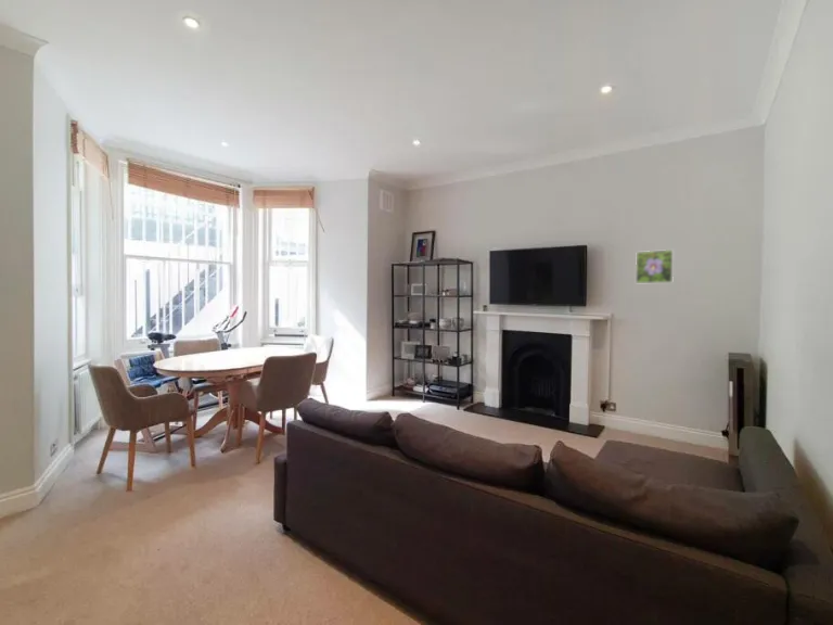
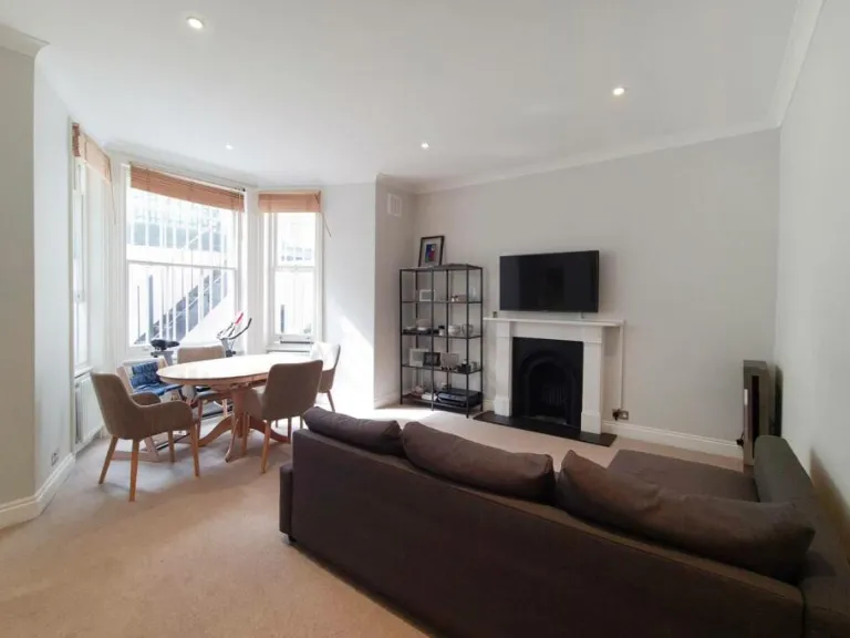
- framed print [635,248,675,284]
